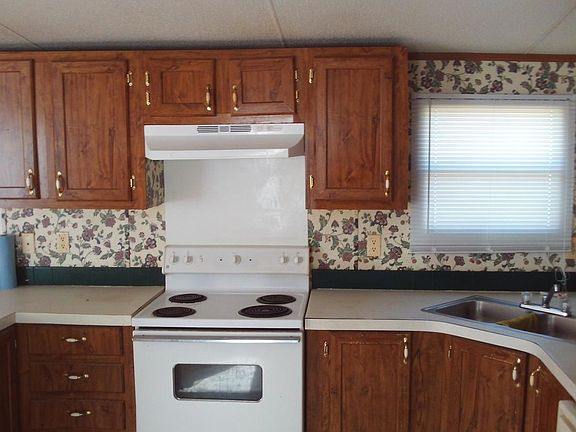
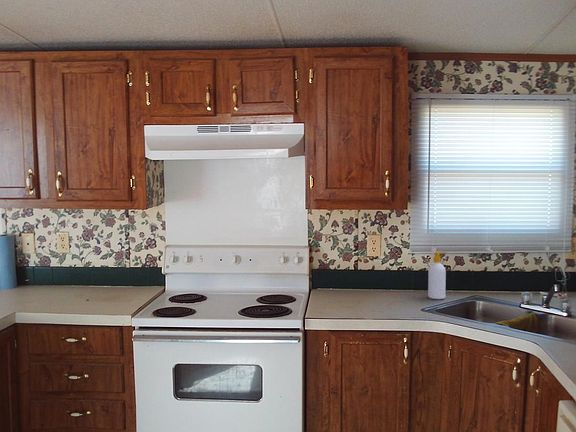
+ soap bottle [427,251,448,300]
